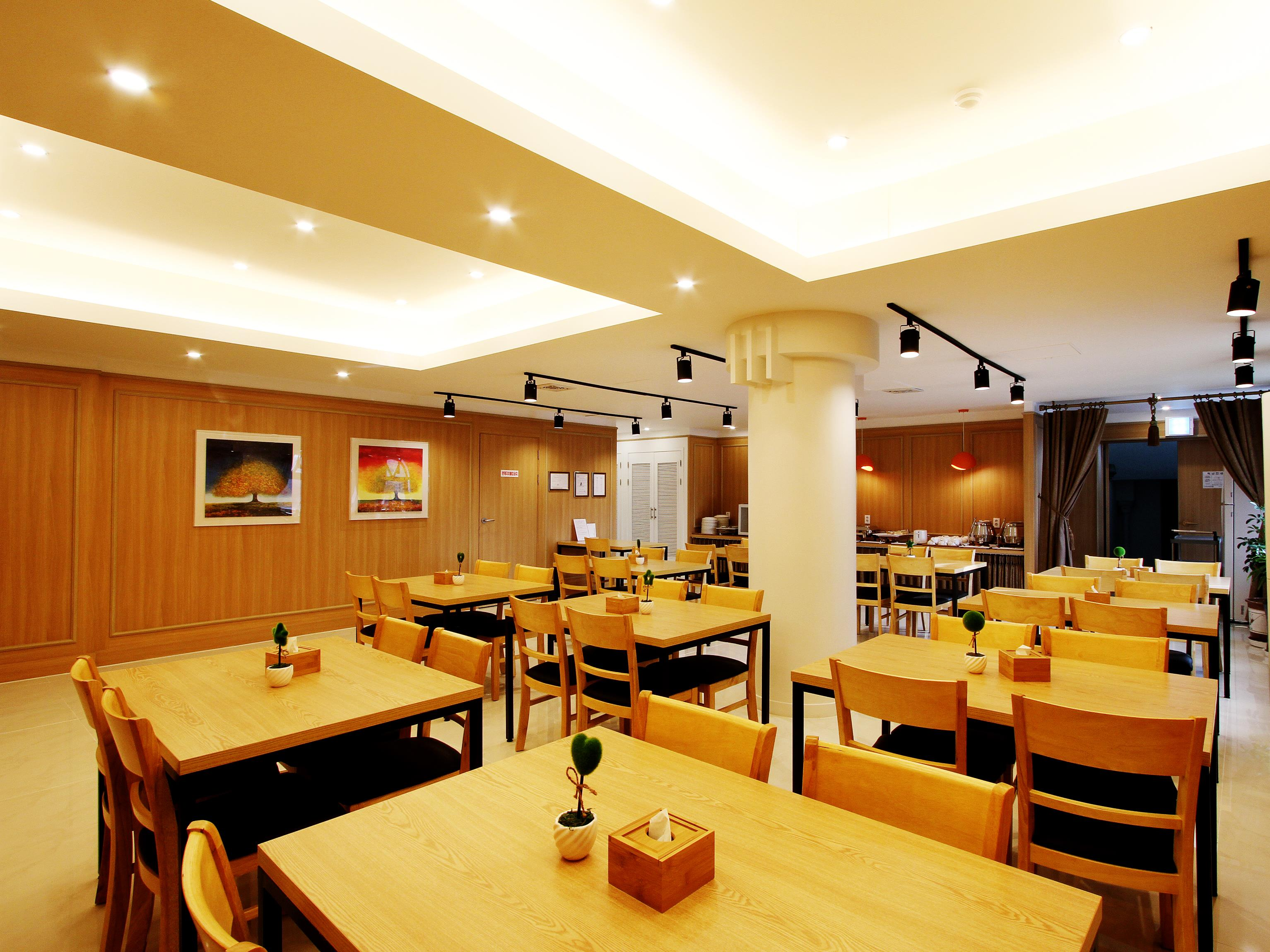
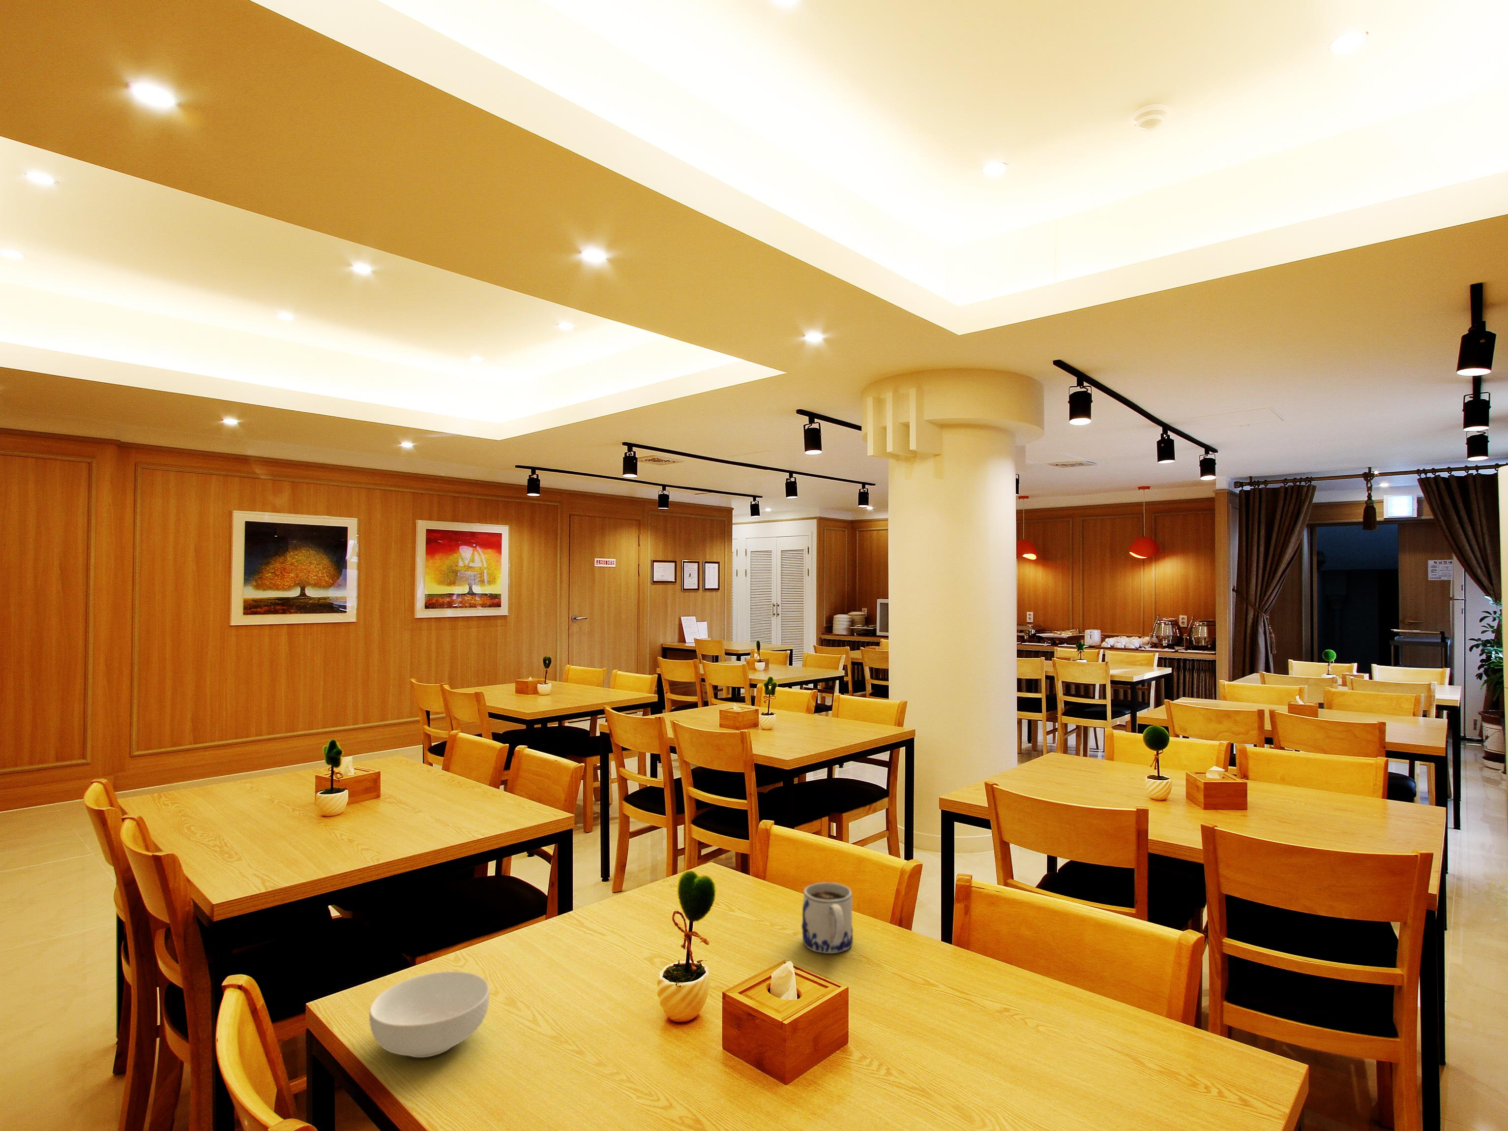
+ cereal bowl [369,971,490,1059]
+ mug [801,882,854,954]
